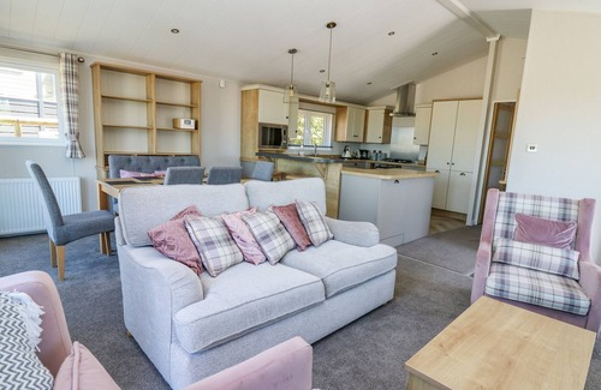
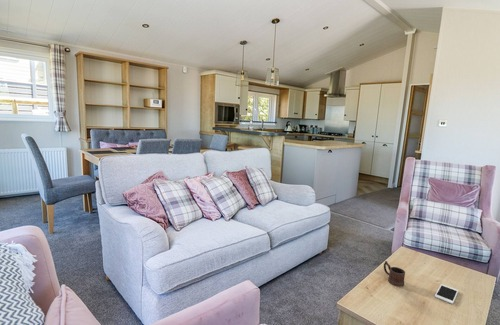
+ mug [383,260,406,287]
+ cell phone [434,283,459,305]
